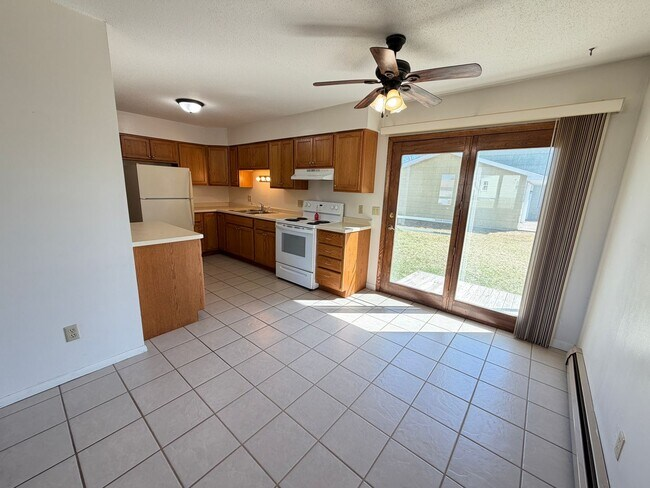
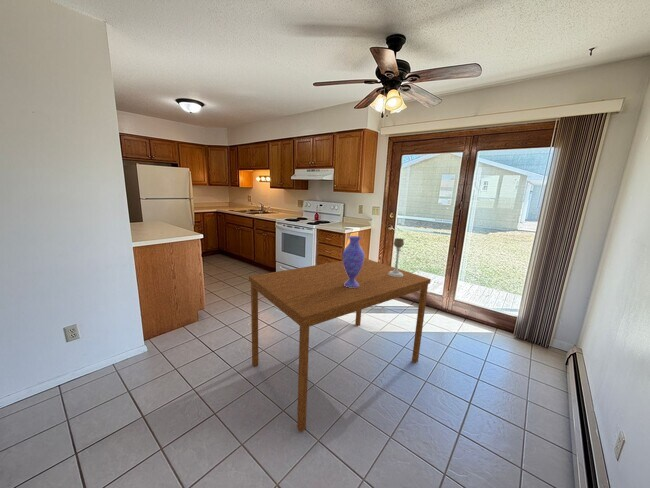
+ vase [342,235,365,288]
+ candle holder [388,237,405,277]
+ dining table [248,257,432,433]
